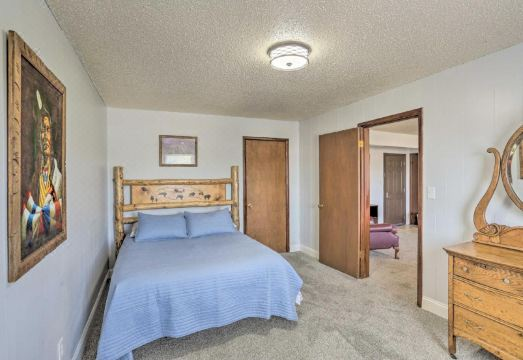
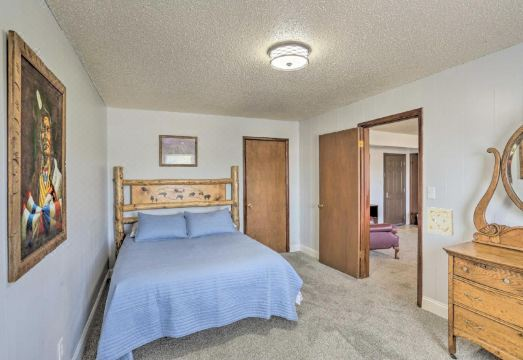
+ wall ornament [426,206,454,237]
